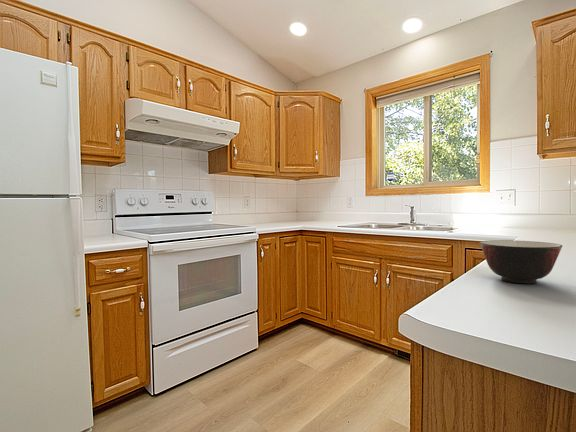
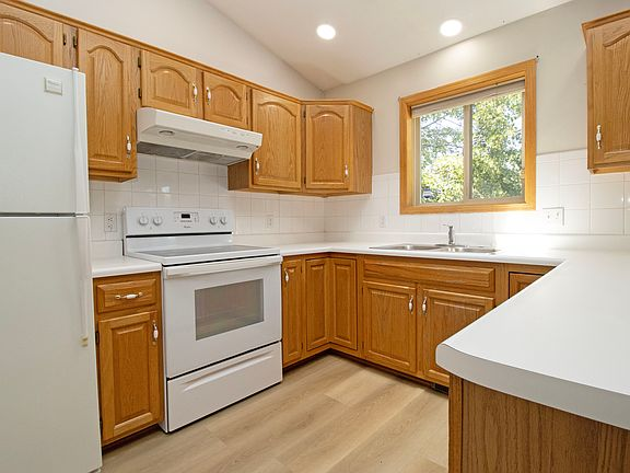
- soup bowl [479,239,563,284]
